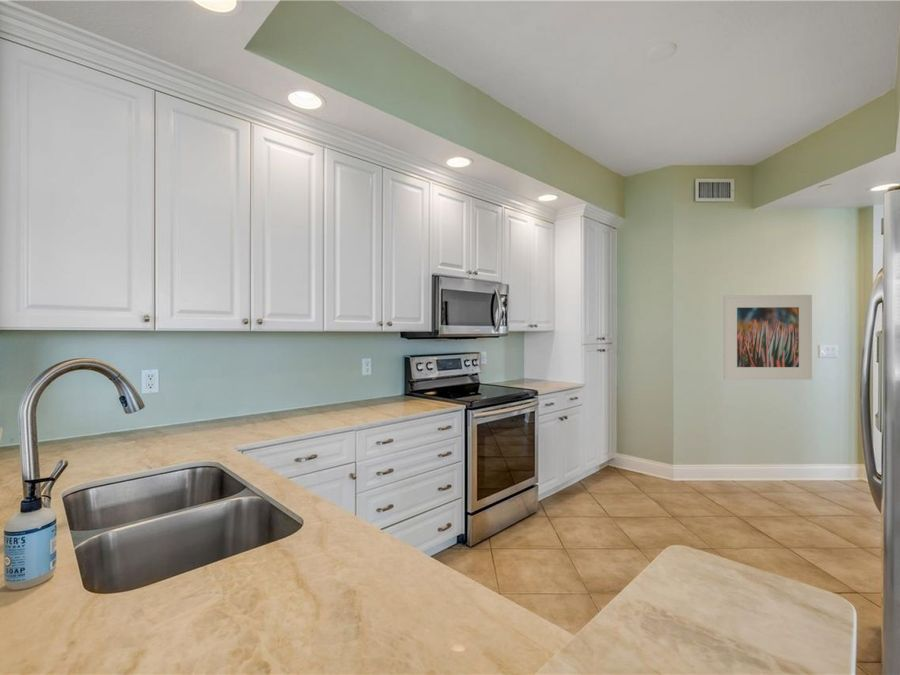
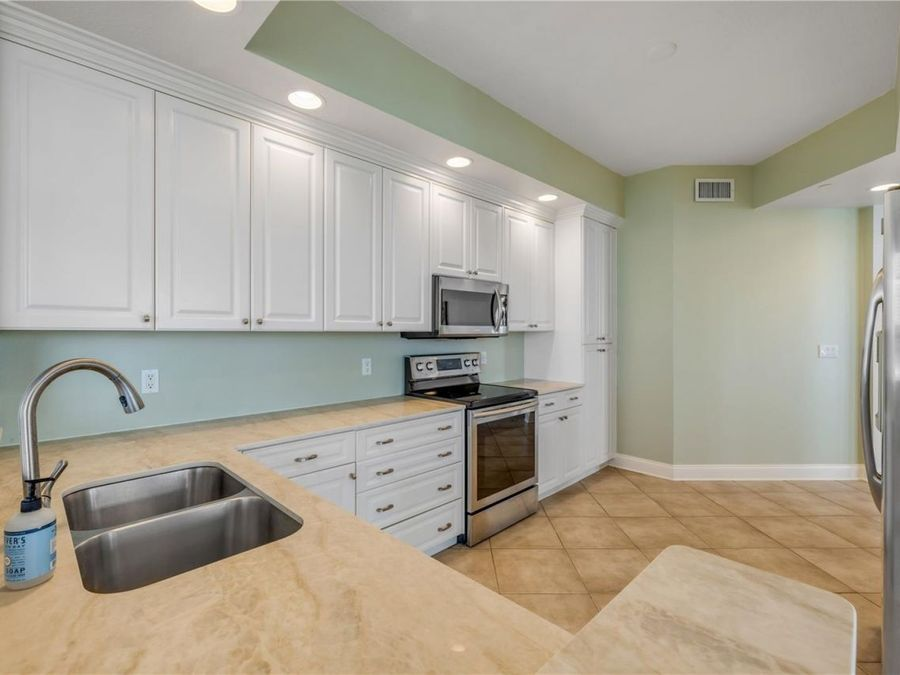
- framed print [723,294,813,381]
